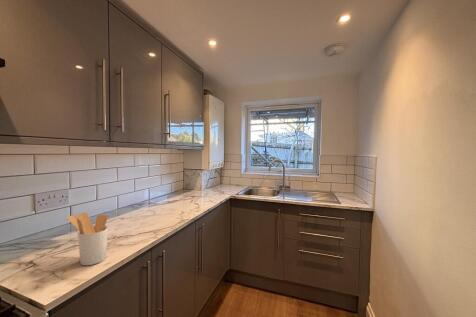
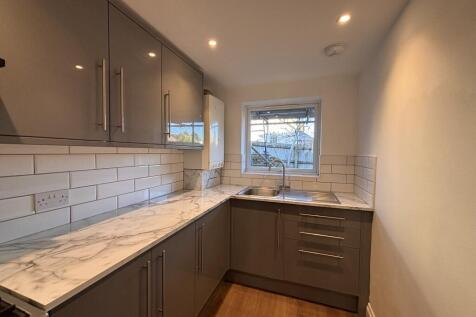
- utensil holder [66,211,109,266]
